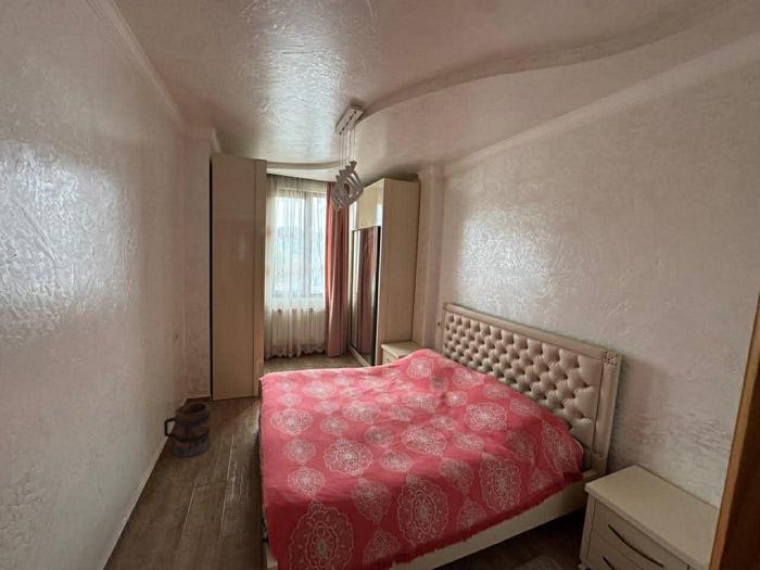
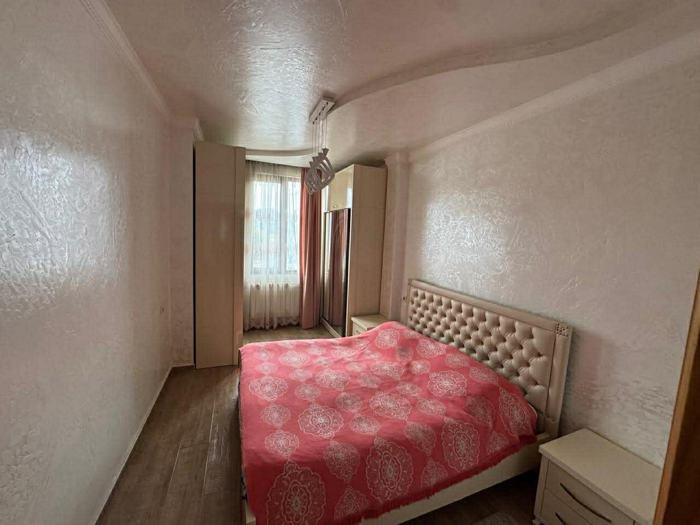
- wooden barrel [163,401,212,458]
